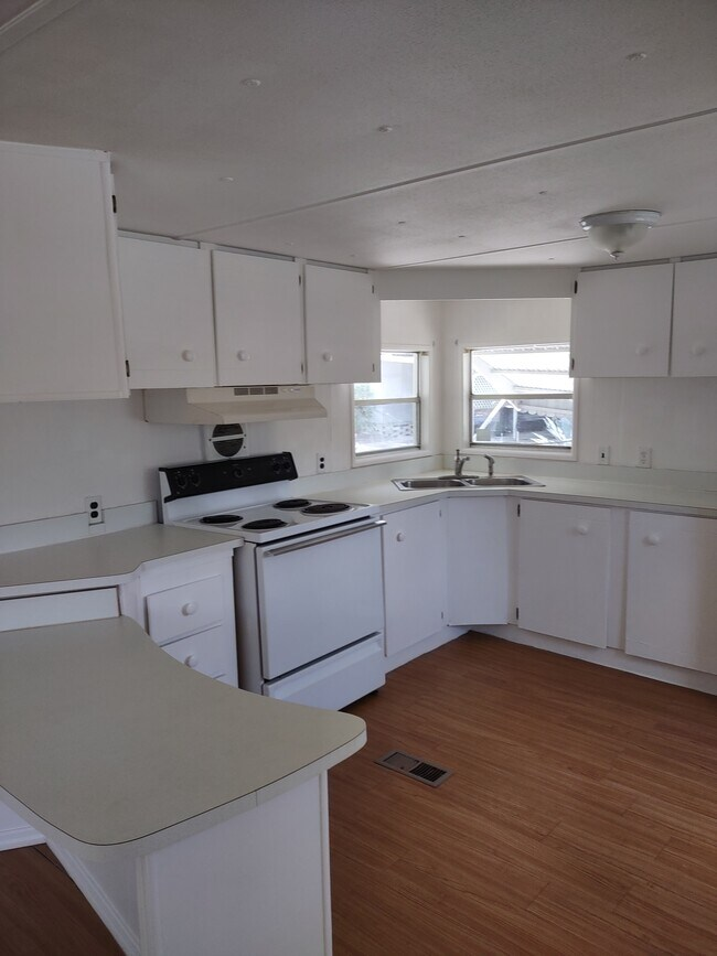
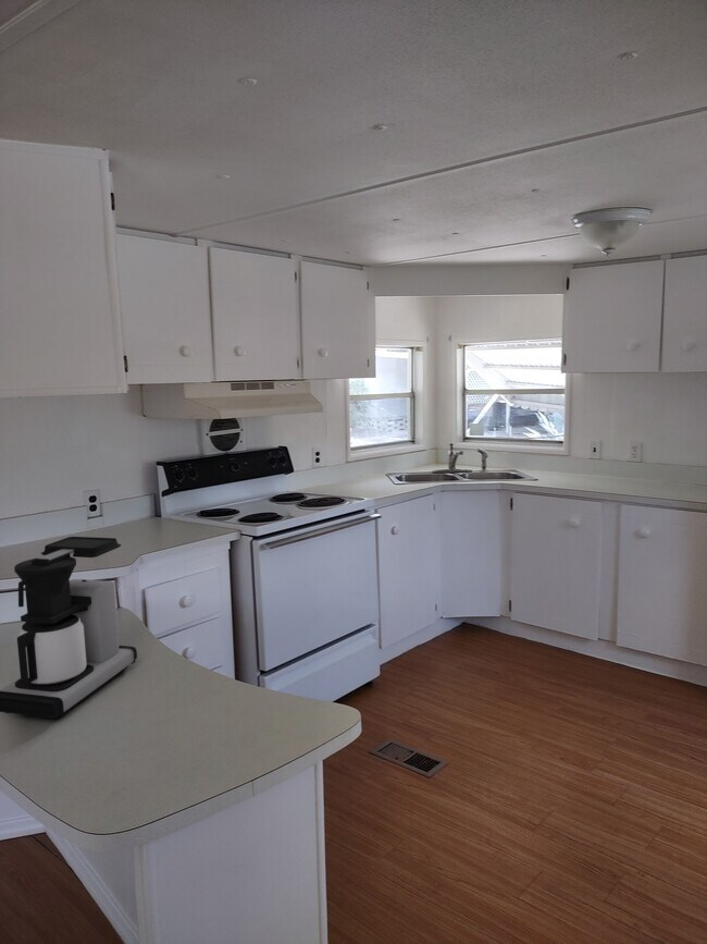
+ coffee maker [0,536,138,720]
